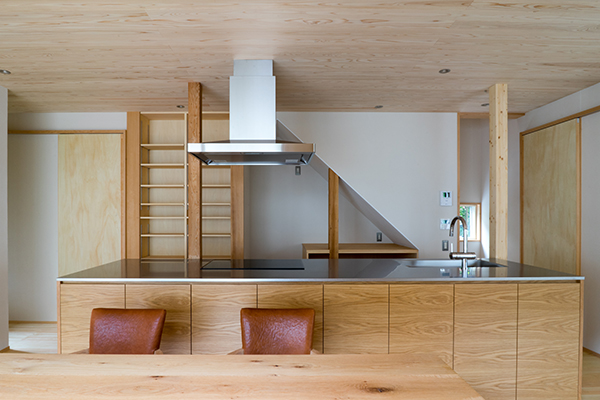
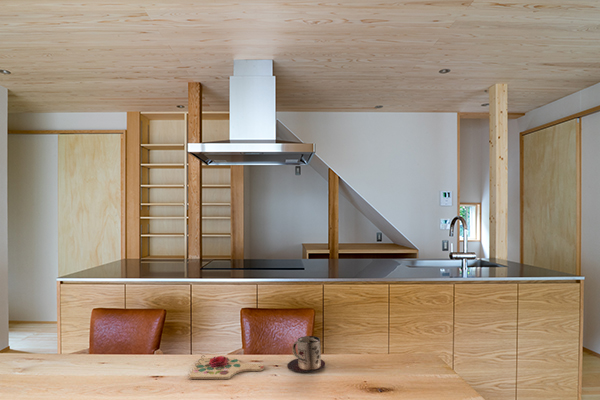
+ cutting board [188,354,265,380]
+ mug [287,335,326,373]
